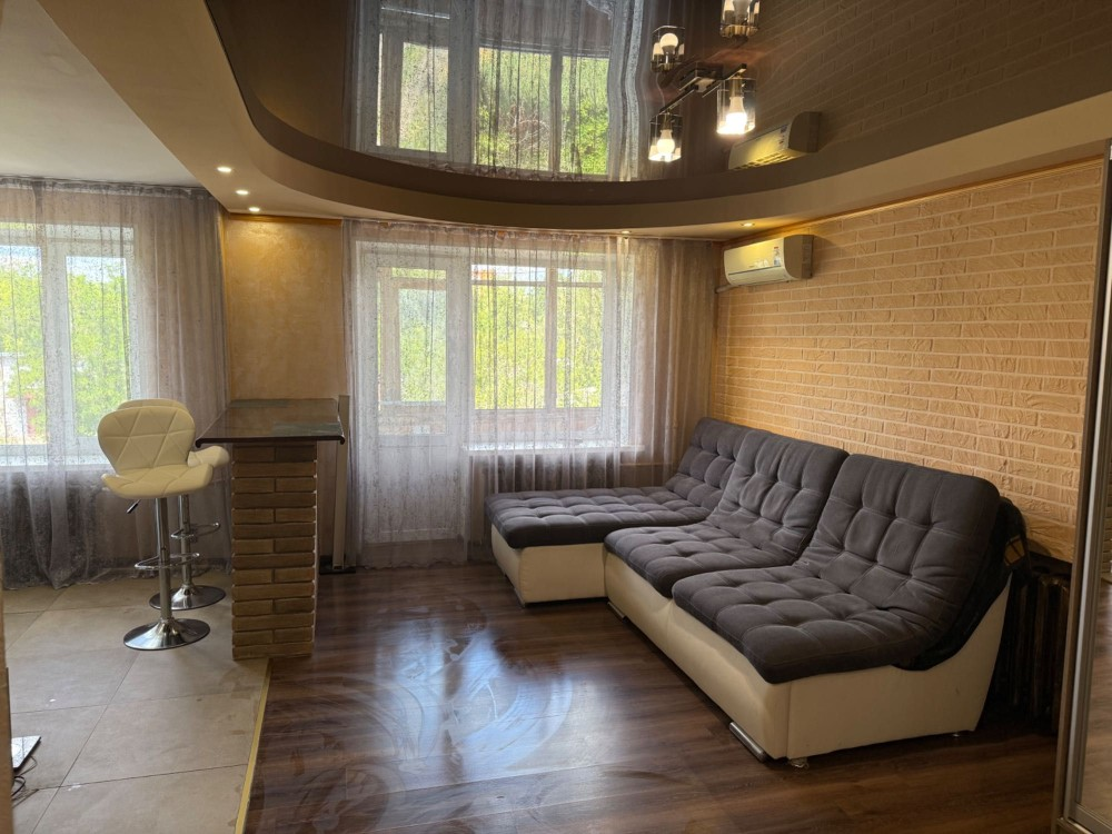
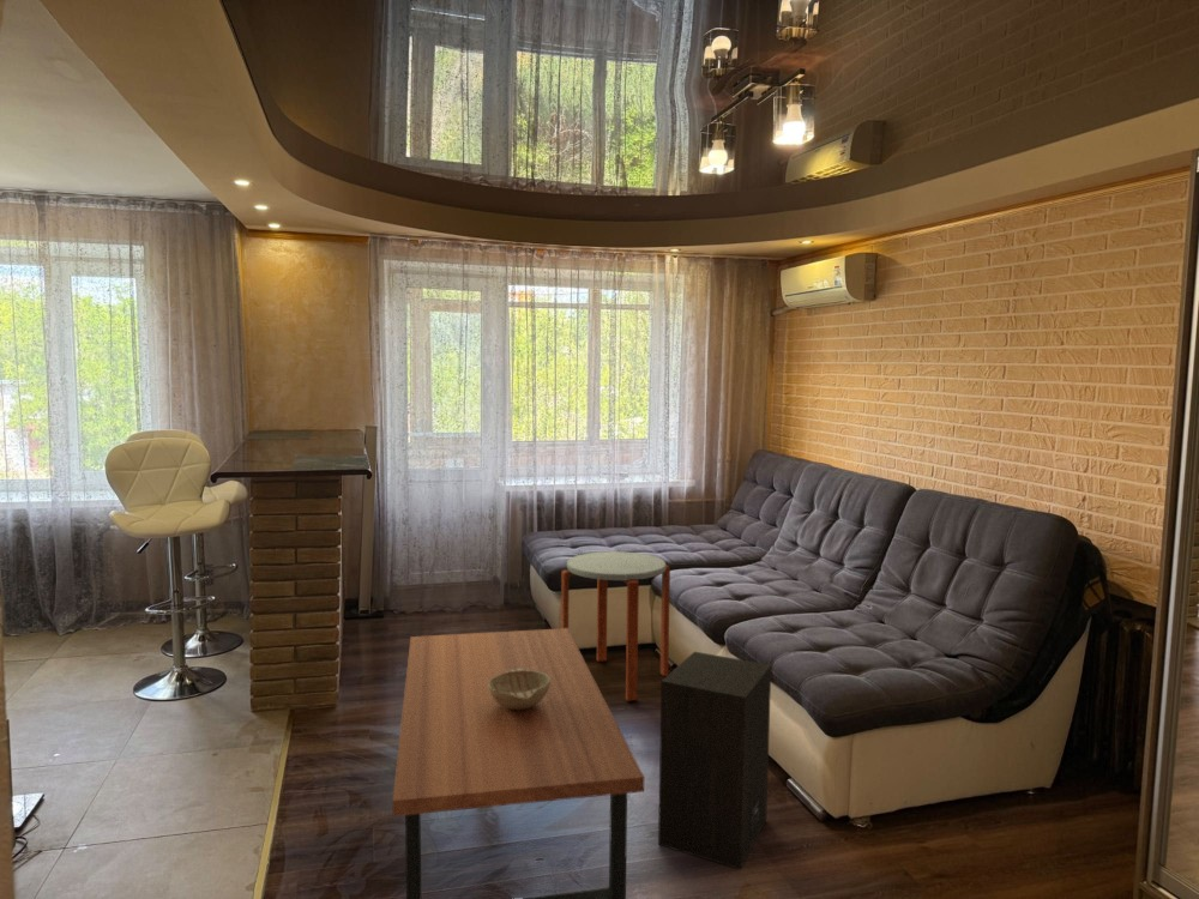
+ coffee table [391,627,645,899]
+ decorative bowl [488,669,550,710]
+ side table [560,550,671,702]
+ speaker [657,651,772,870]
